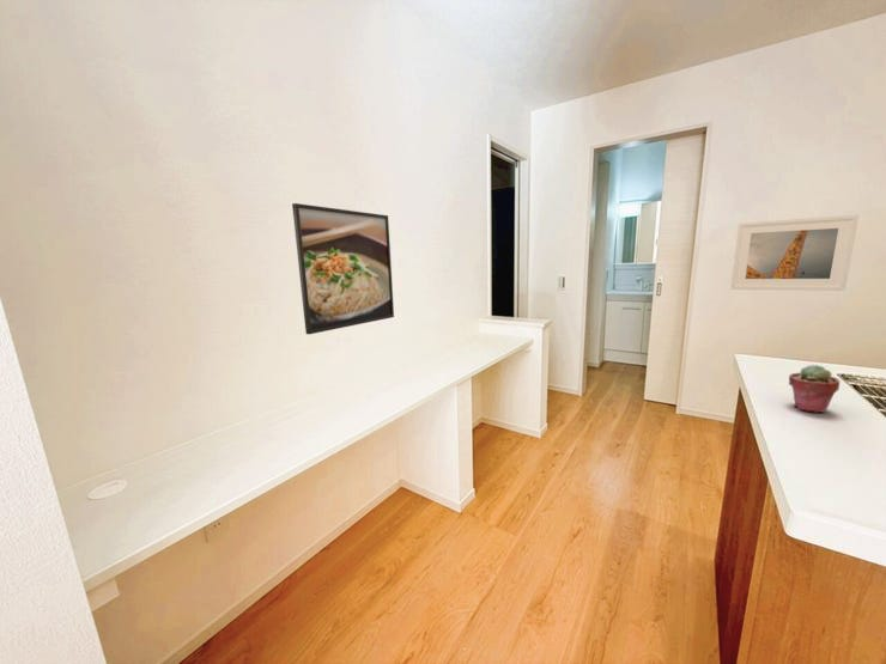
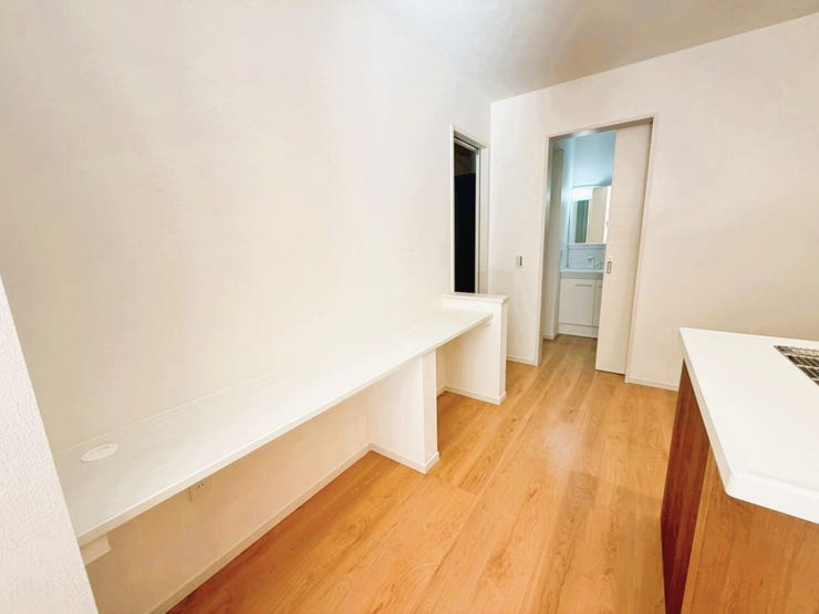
- potted succulent [788,364,841,414]
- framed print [291,202,395,335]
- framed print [729,213,860,292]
